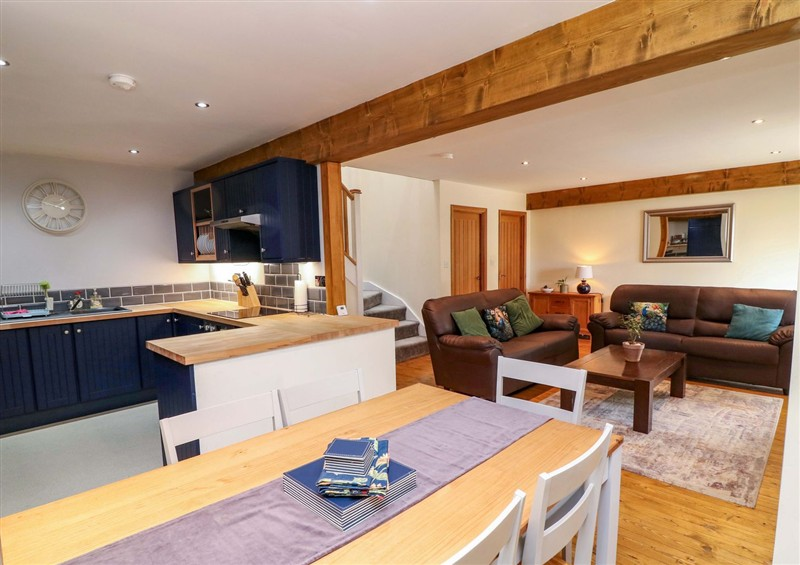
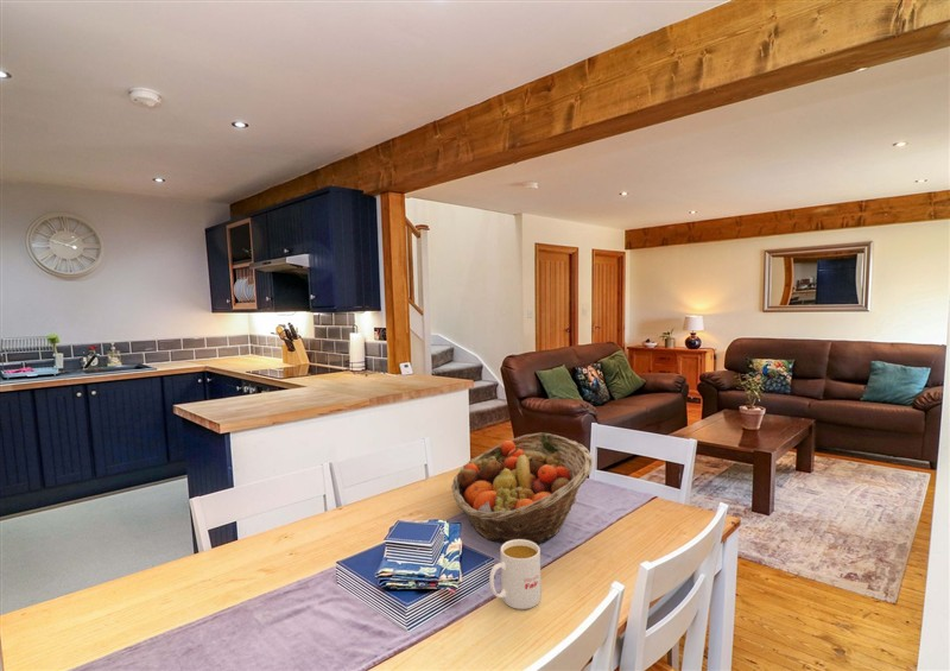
+ mug [488,539,543,610]
+ fruit basket [450,431,594,546]
